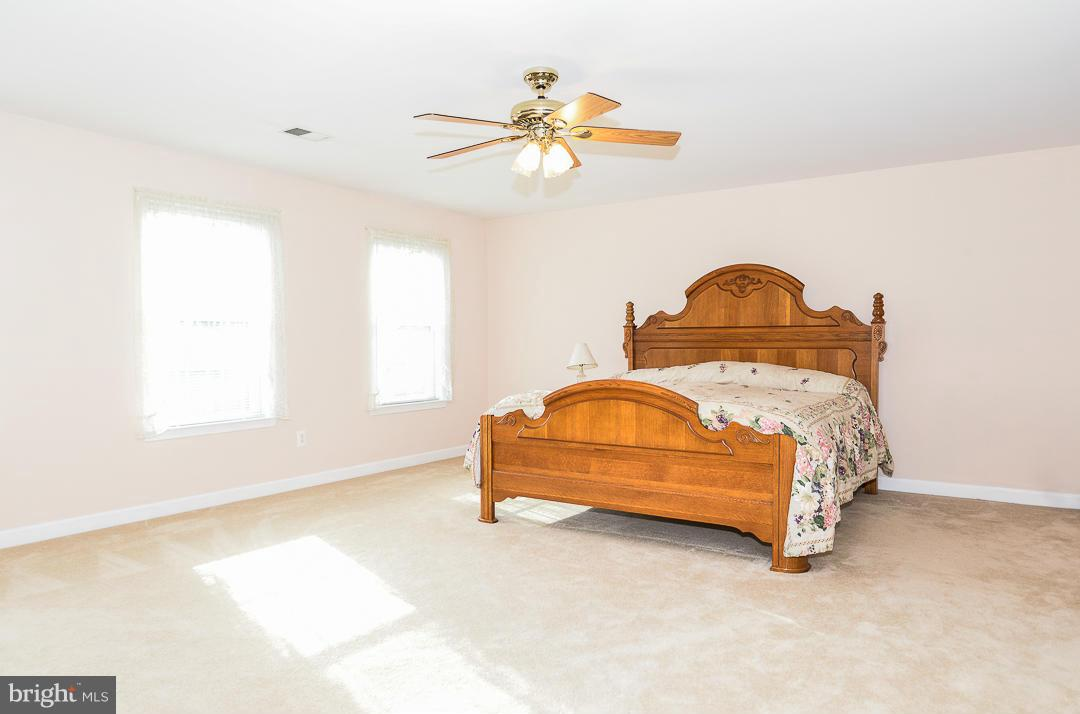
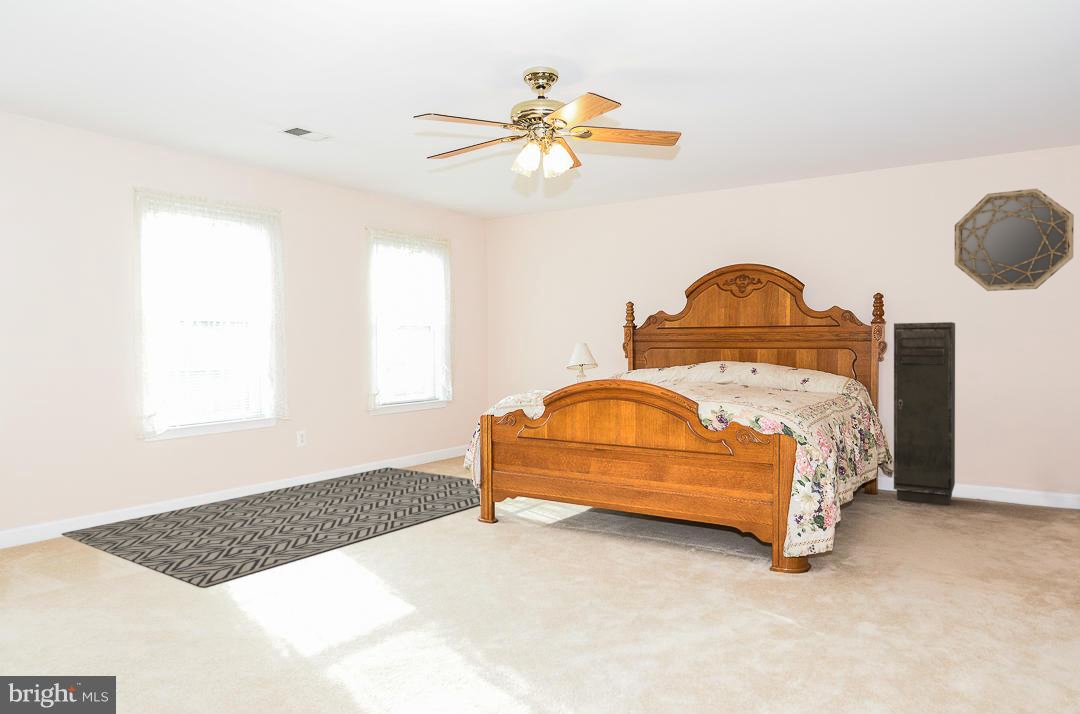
+ home mirror [954,188,1075,292]
+ rug [60,466,481,588]
+ storage cabinet [893,321,956,506]
